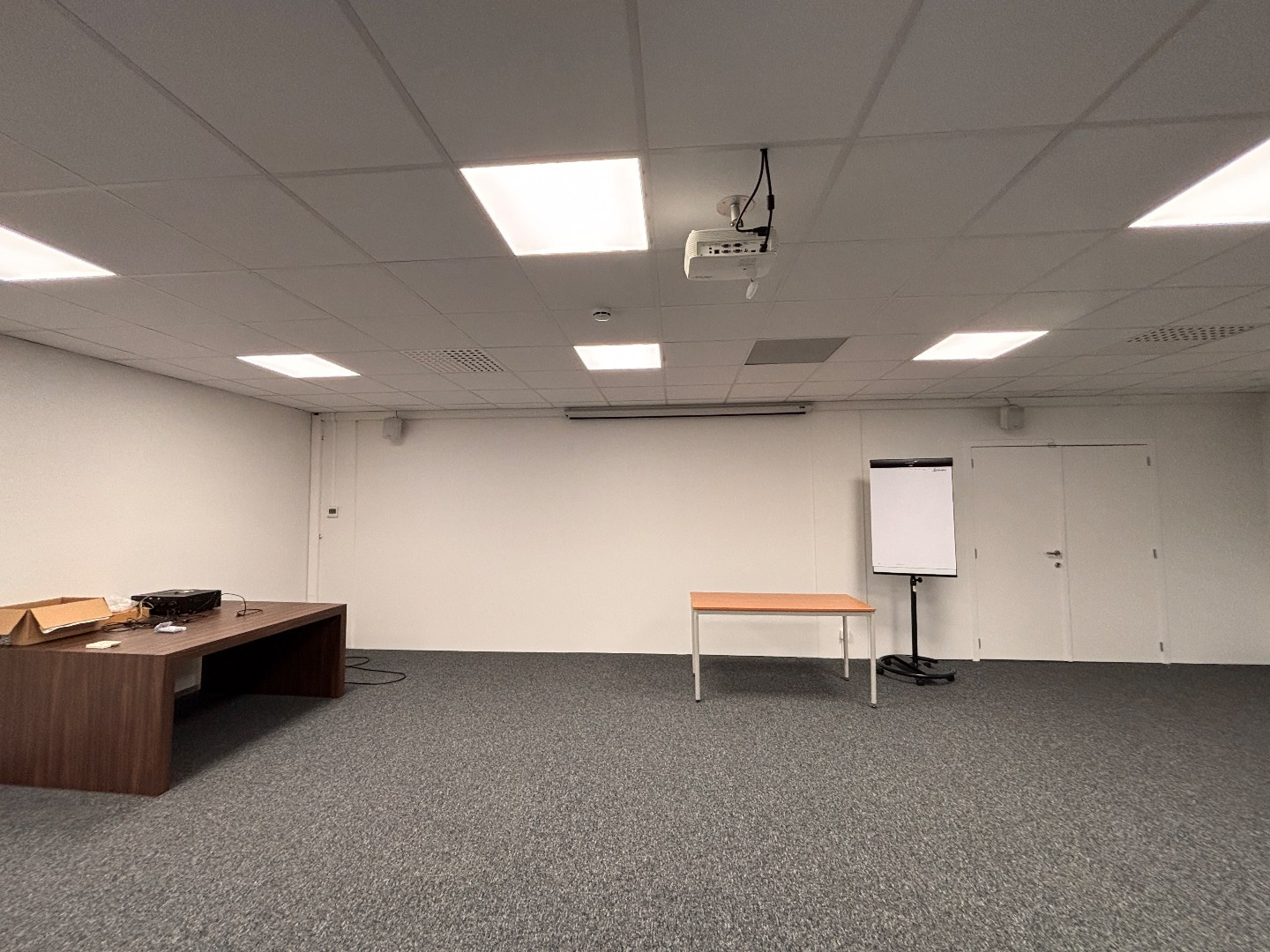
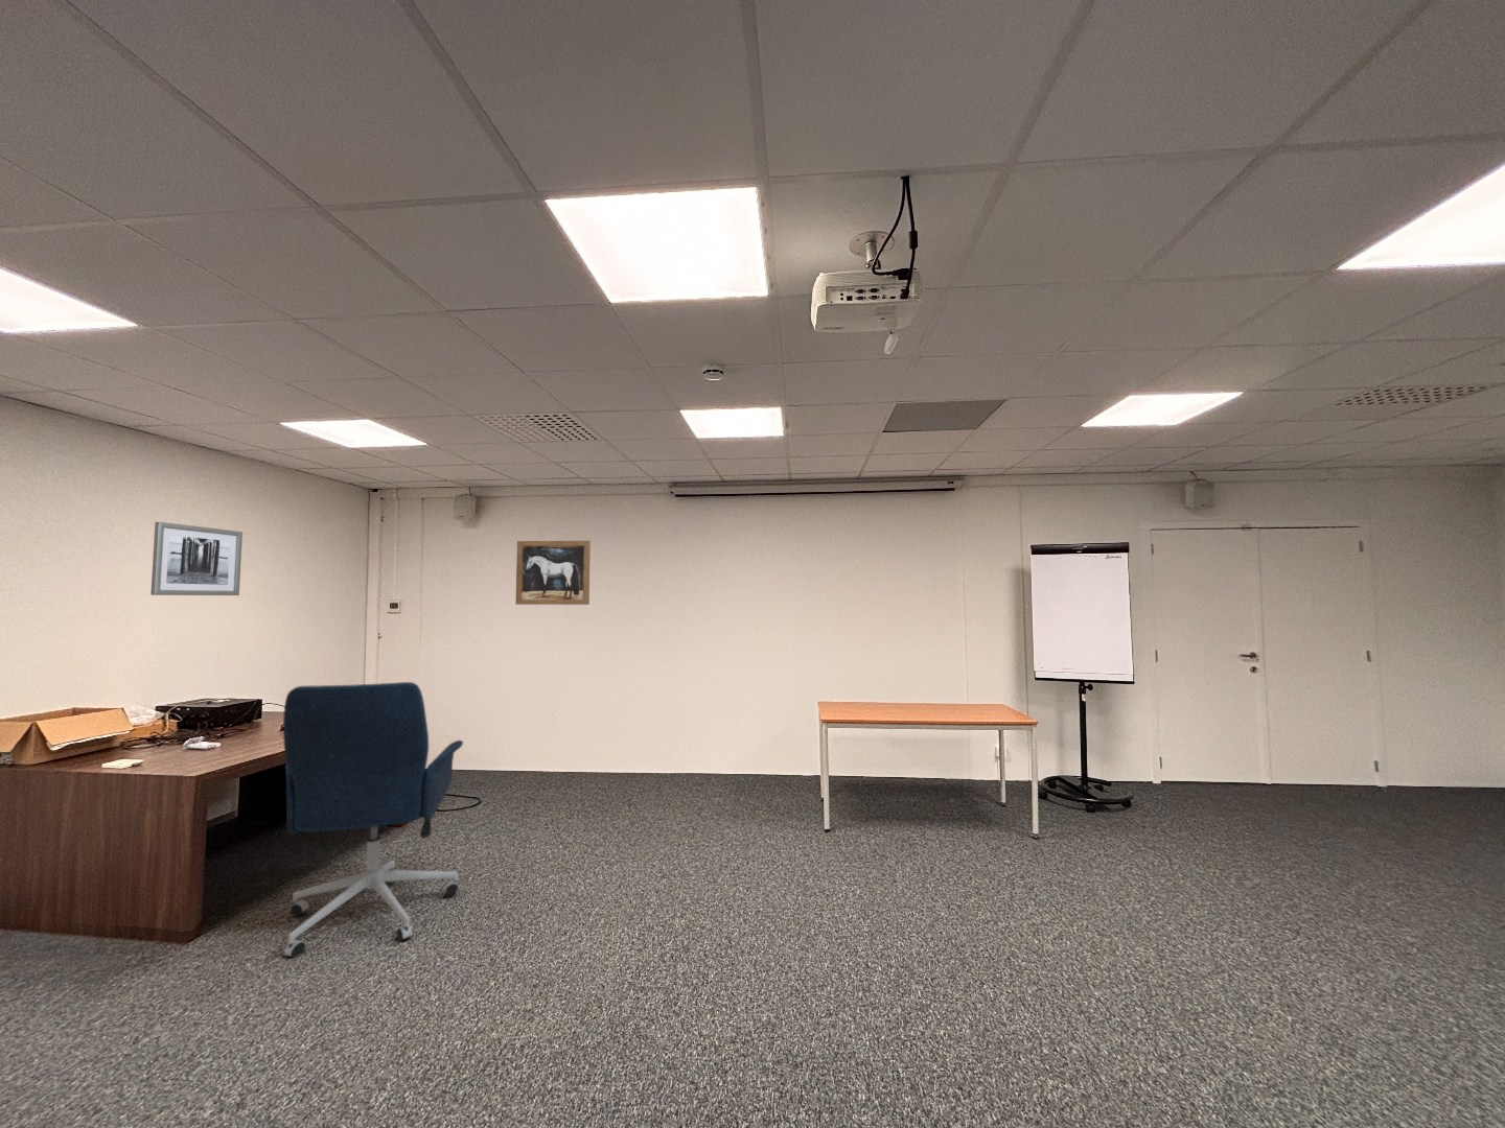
+ wall art [149,521,243,596]
+ wall art [515,540,591,605]
+ office chair [282,681,465,959]
